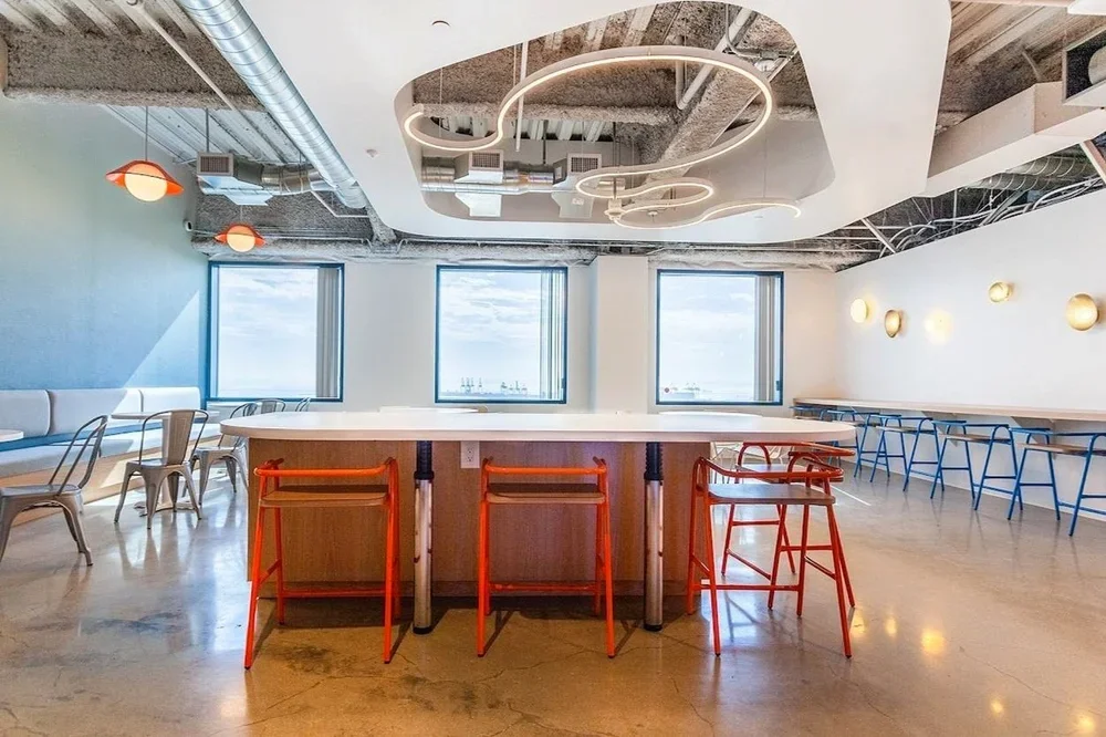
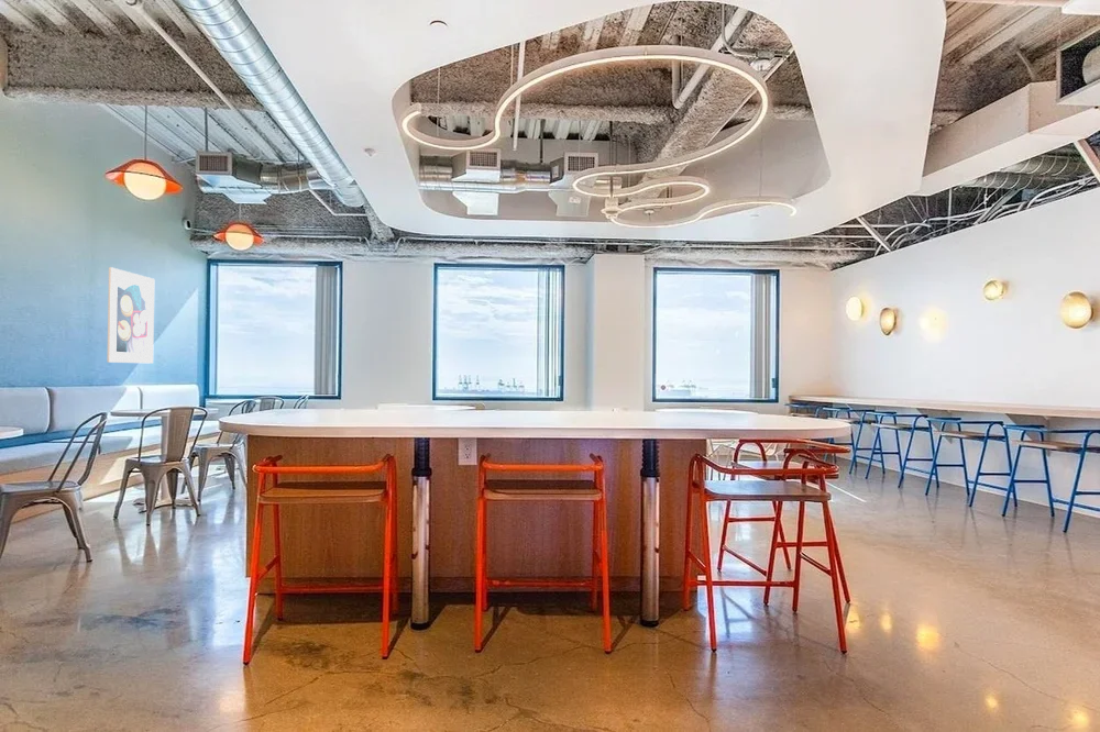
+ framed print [106,266,156,365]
